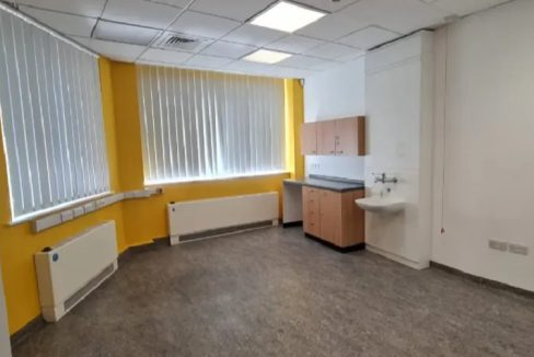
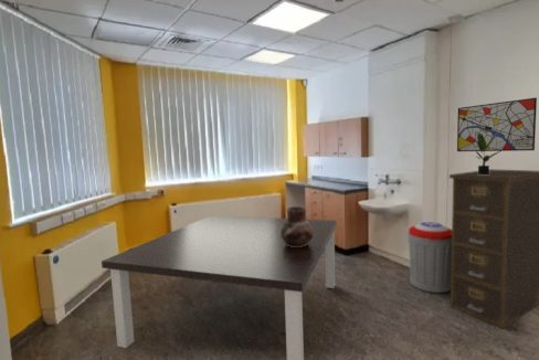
+ filing cabinet [448,168,539,330]
+ trash can [406,221,452,294]
+ wall art [456,97,538,152]
+ potted plant [475,131,503,174]
+ ceramic pot [281,205,313,247]
+ dining table [101,214,338,360]
